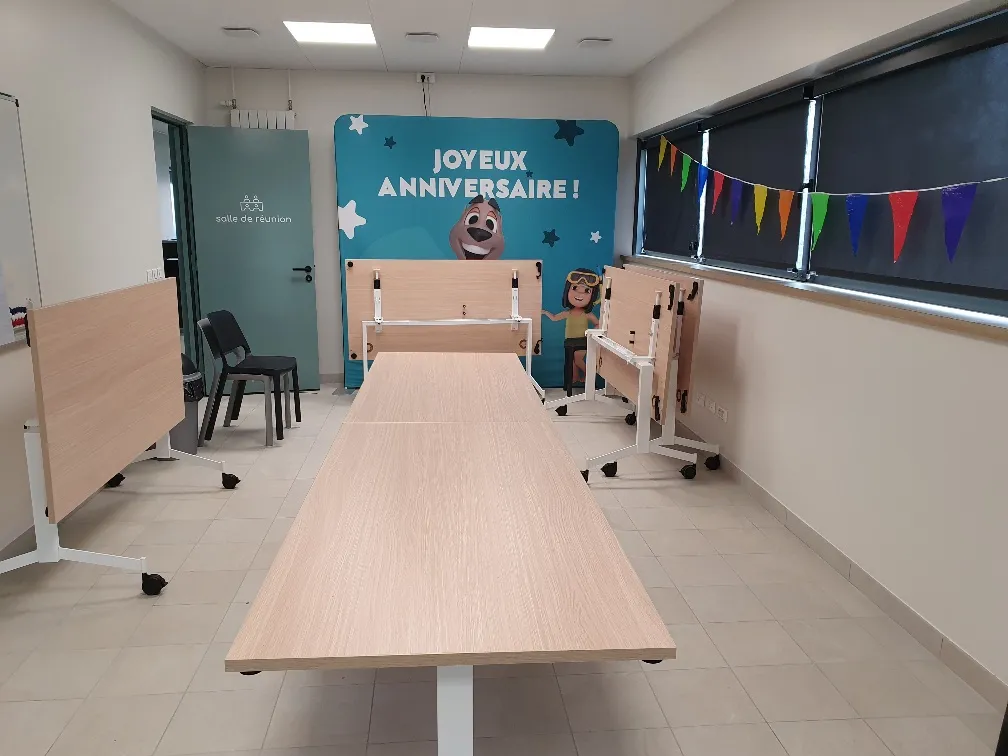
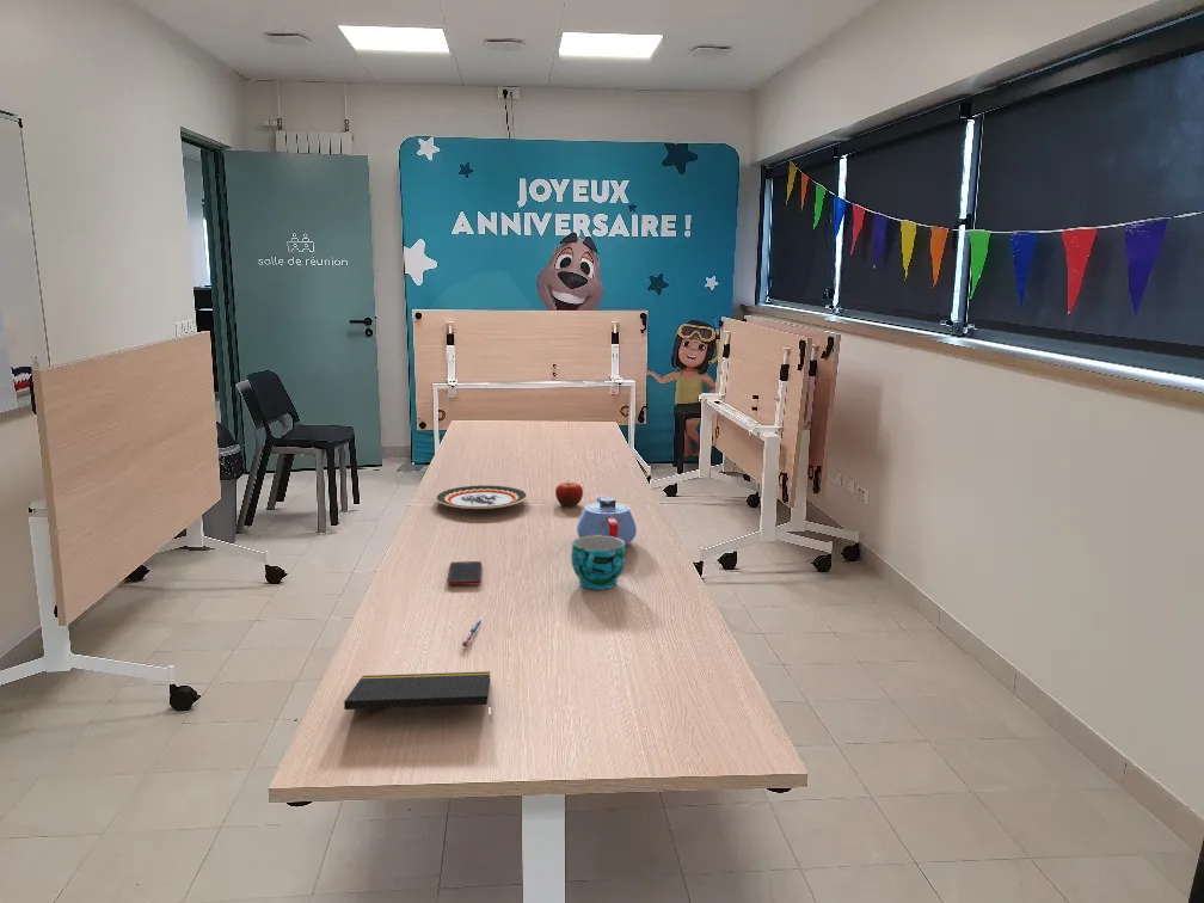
+ cup [570,535,627,590]
+ cell phone [447,560,483,586]
+ teapot [576,494,638,546]
+ pen [460,619,483,647]
+ notepad [343,670,493,723]
+ fruit [554,479,584,508]
+ plate [435,484,529,510]
